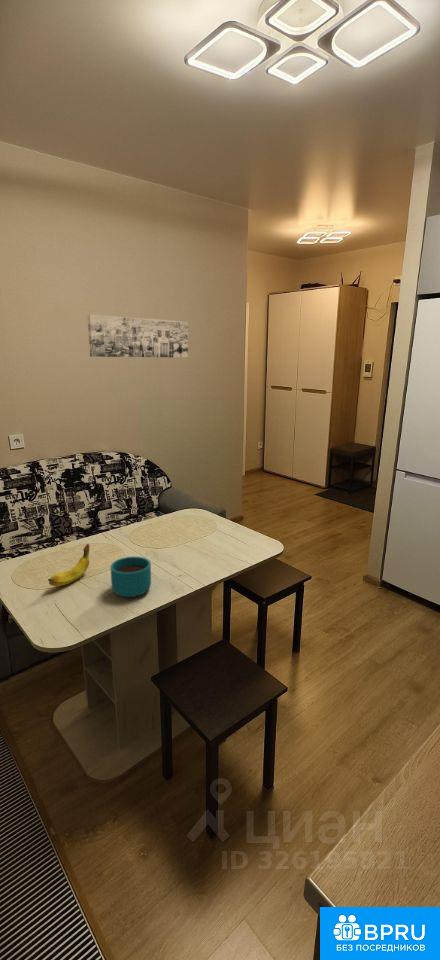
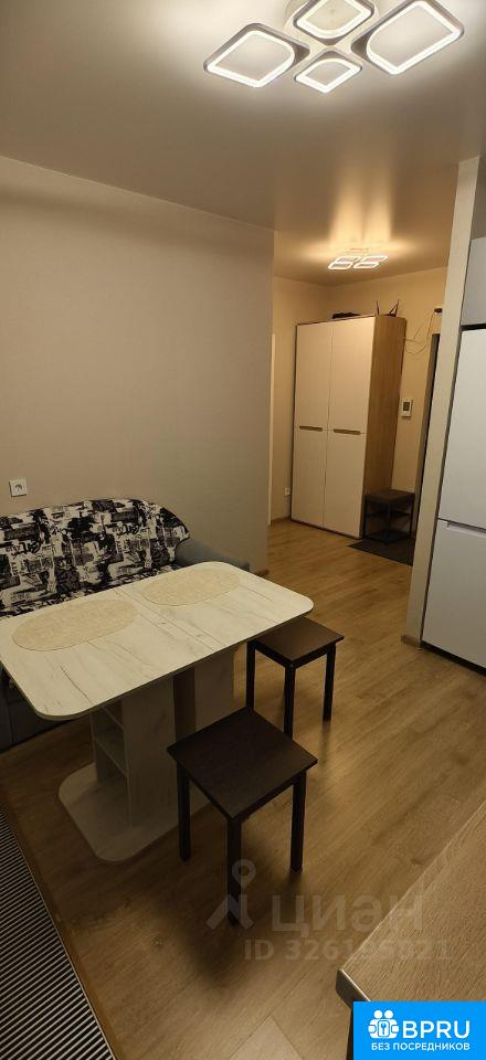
- cup [109,556,152,598]
- wall art [86,314,189,358]
- fruit [47,543,90,587]
